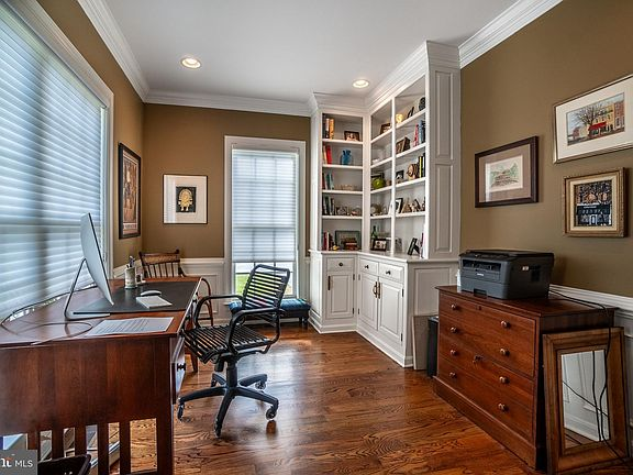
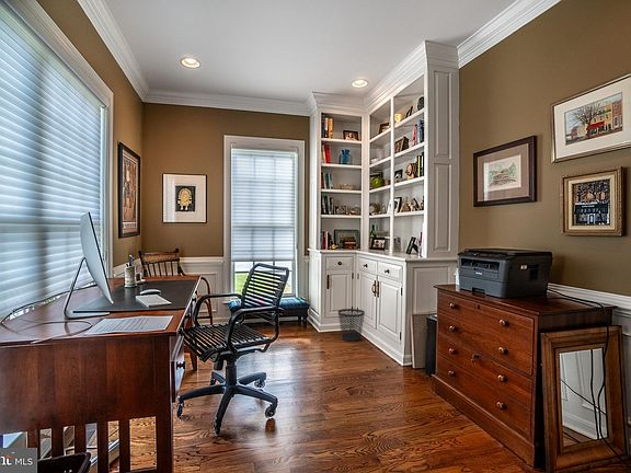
+ wastebasket [337,308,366,343]
